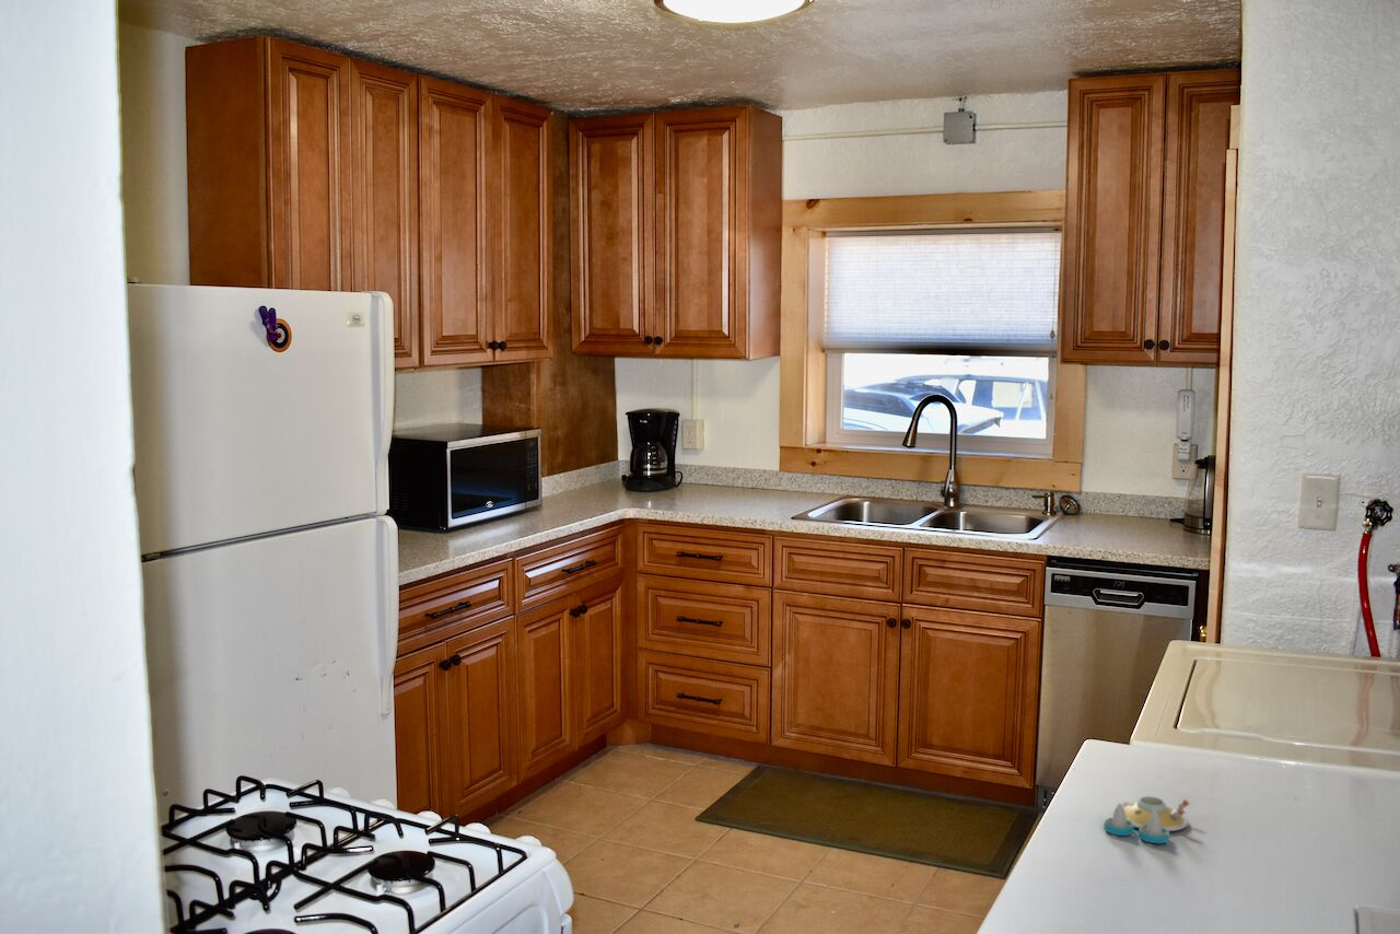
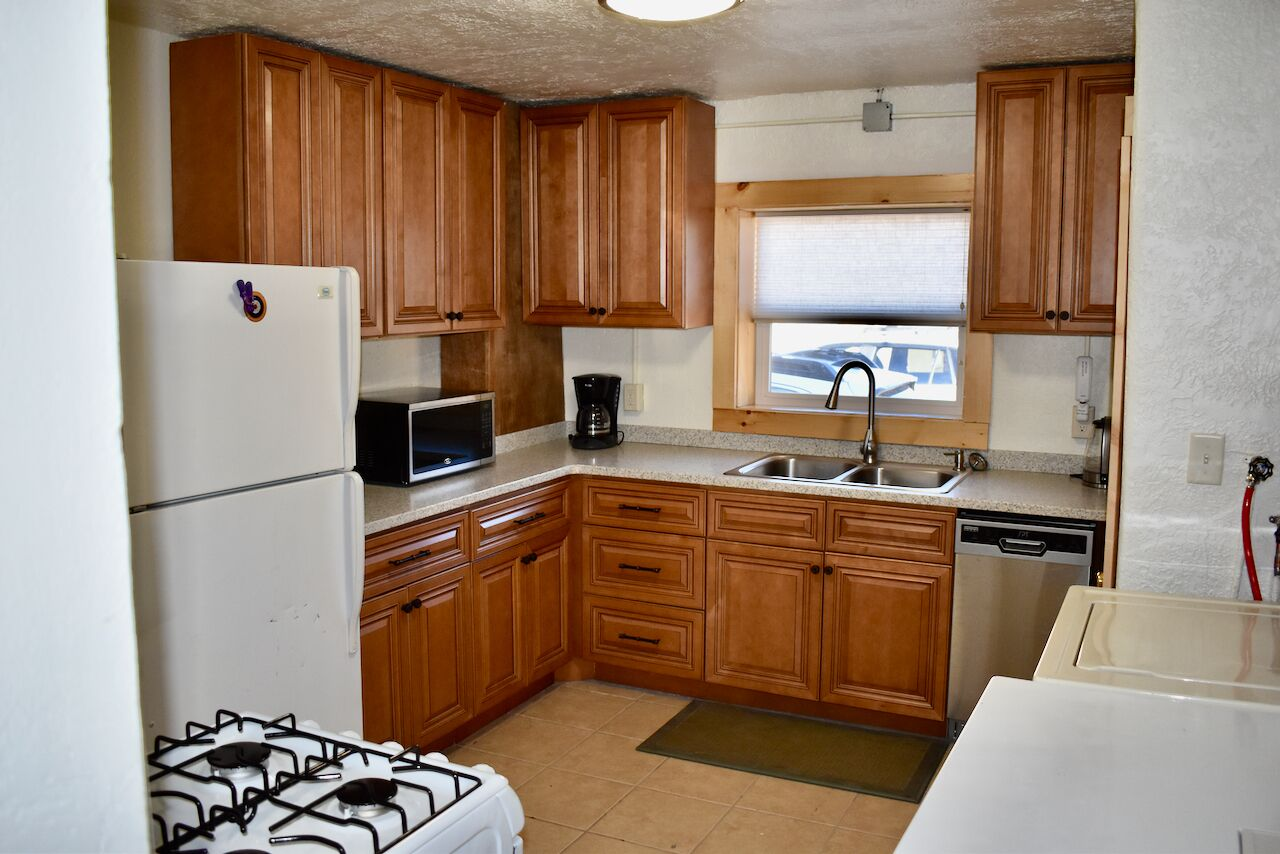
- salt and pepper shaker set [1102,795,1191,844]
